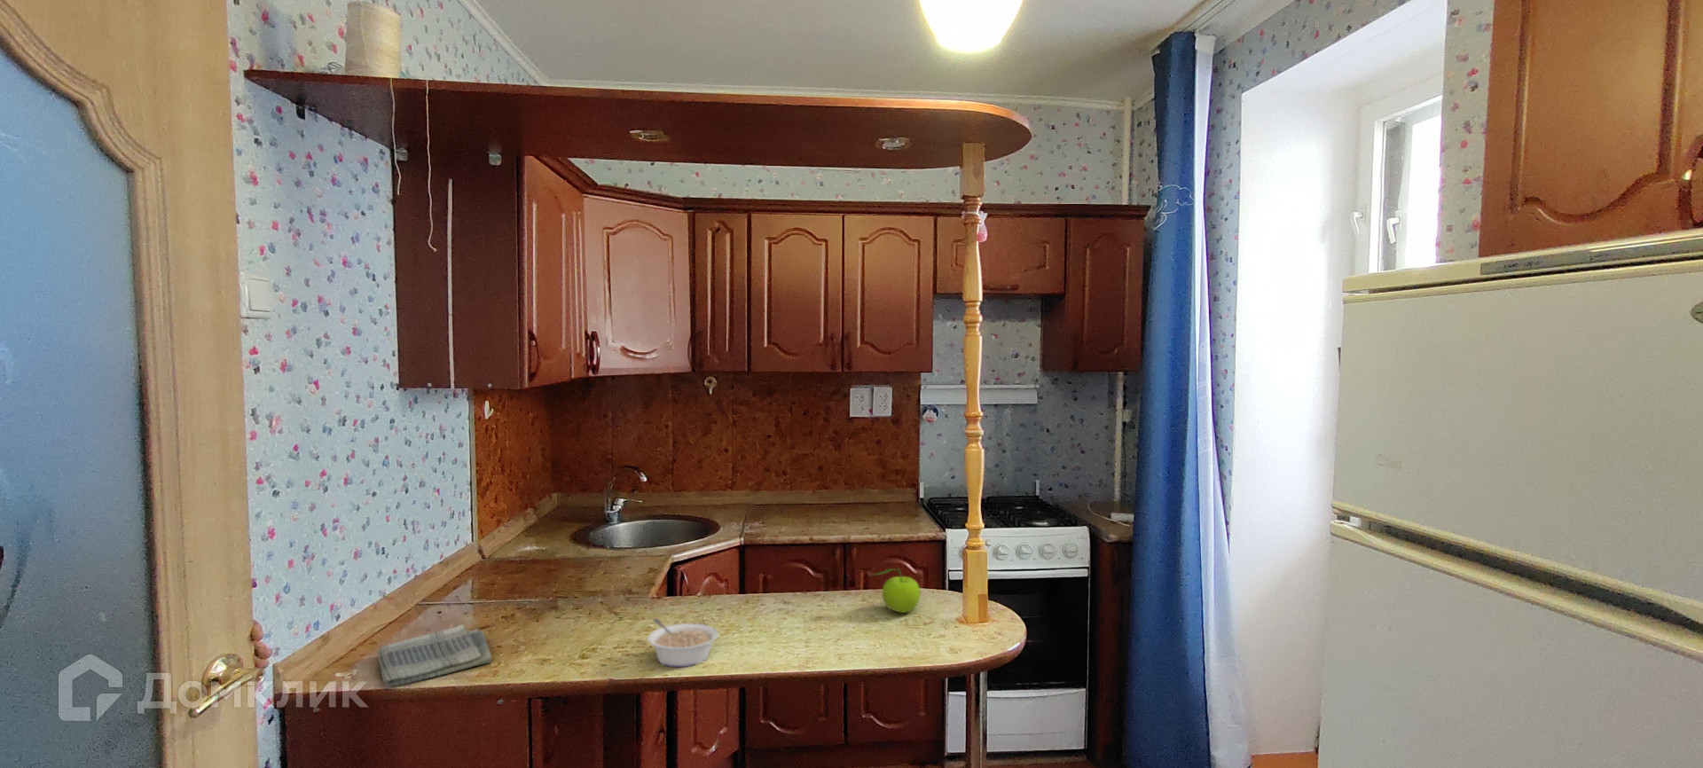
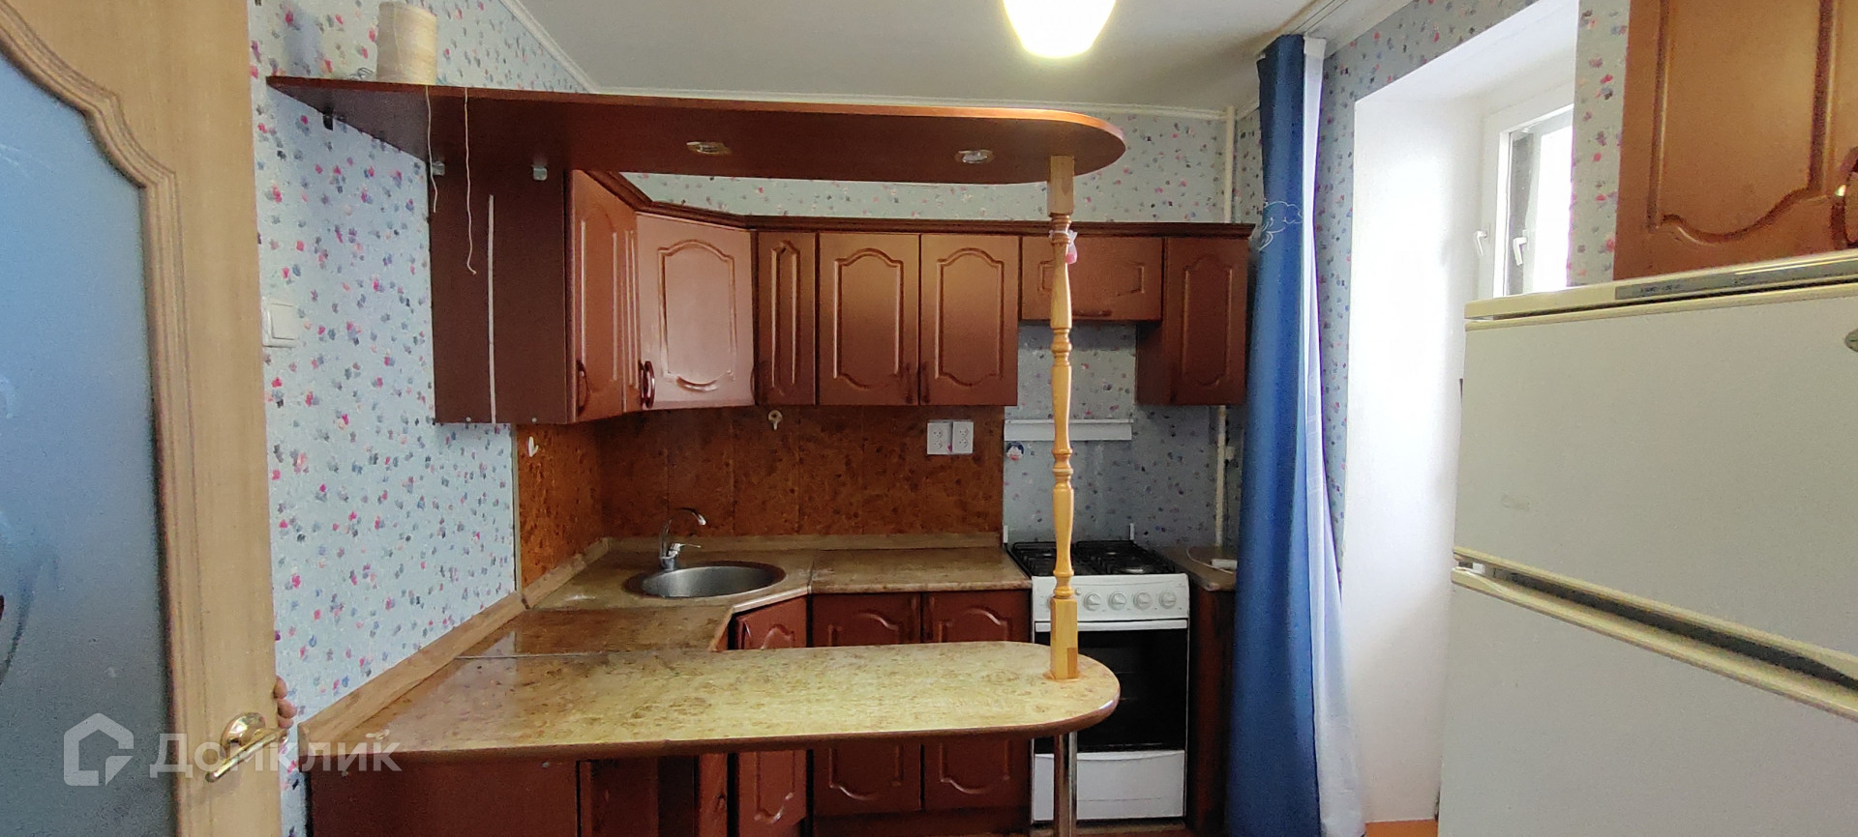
- fruit [867,567,922,614]
- legume [646,617,719,668]
- dish towel [376,624,492,689]
